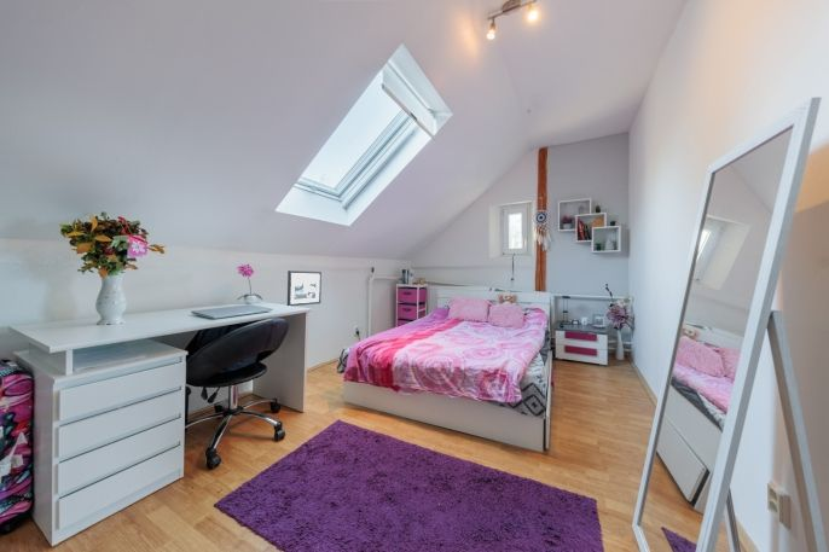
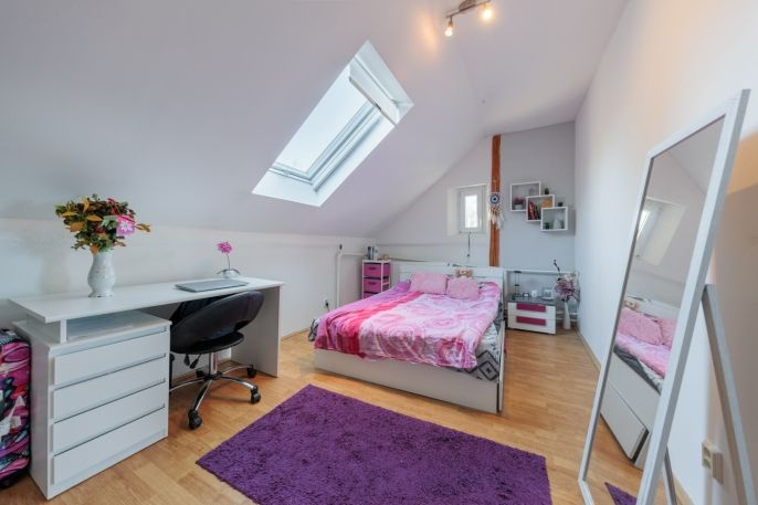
- picture frame [286,269,323,307]
